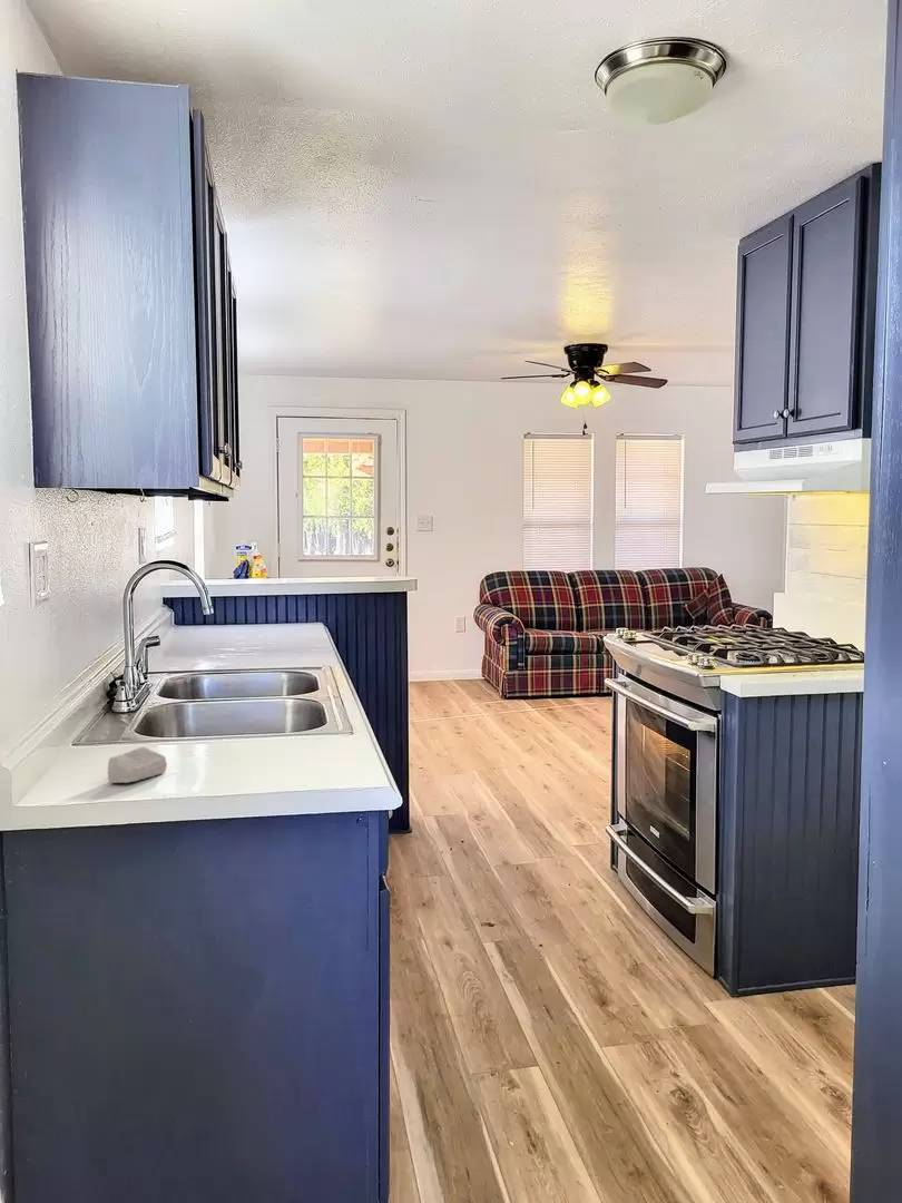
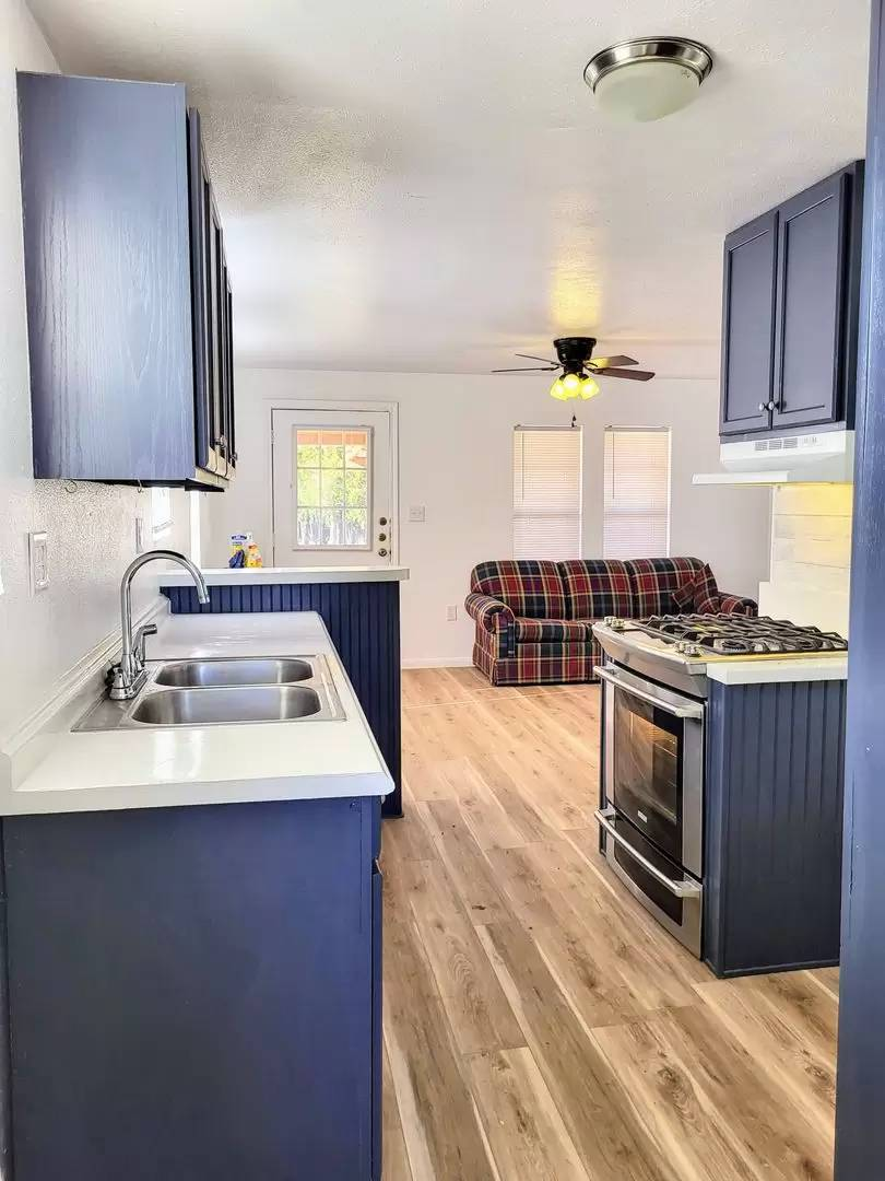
- soap bar [107,746,168,784]
